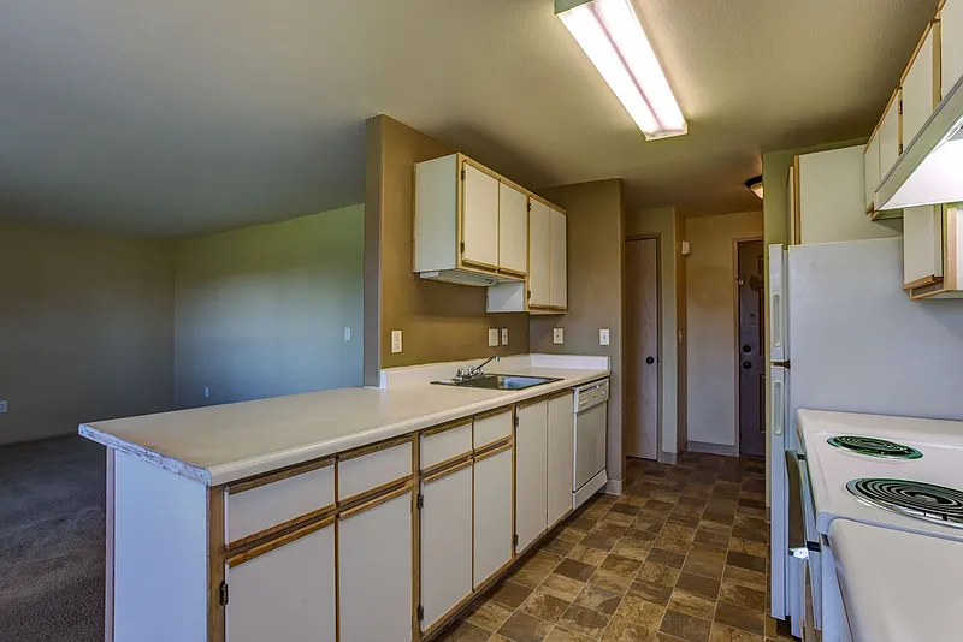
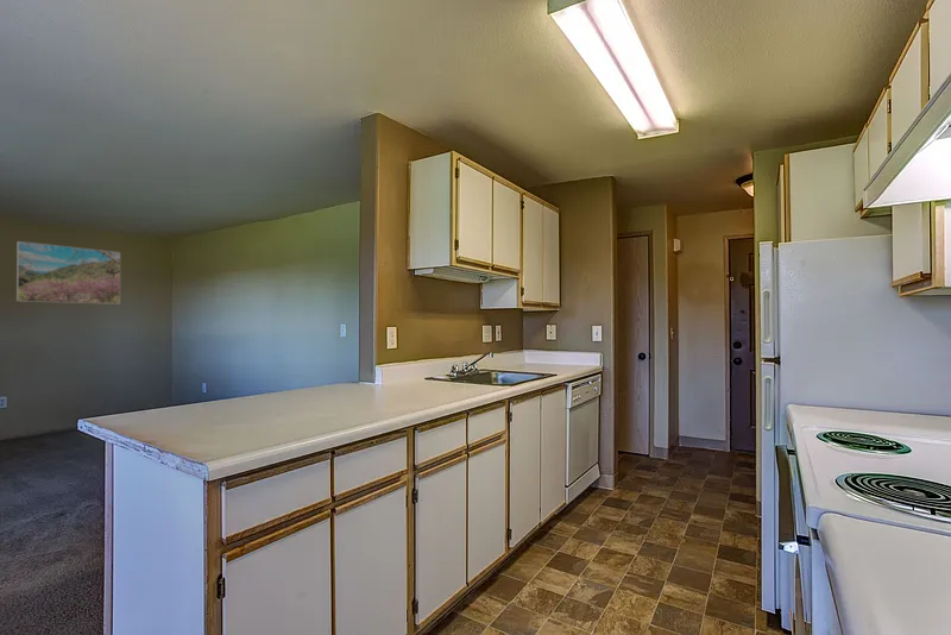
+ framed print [15,240,121,306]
